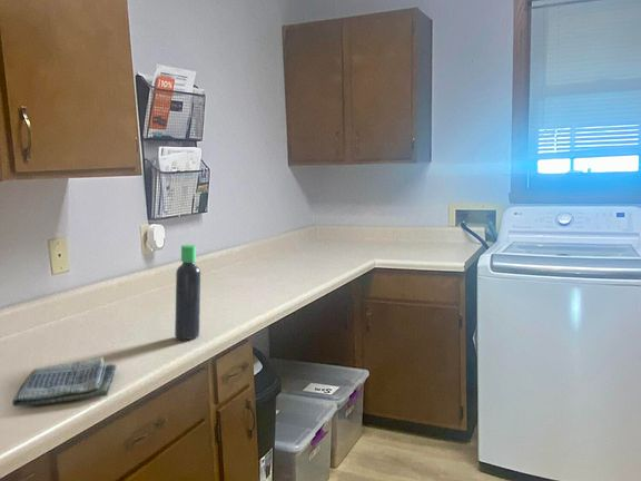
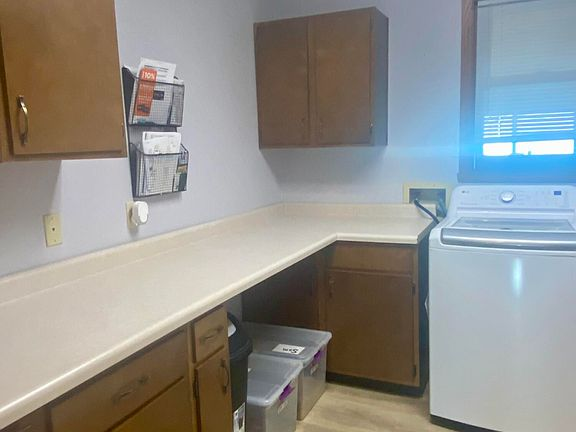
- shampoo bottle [174,244,201,341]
- dish towel [11,356,117,408]
